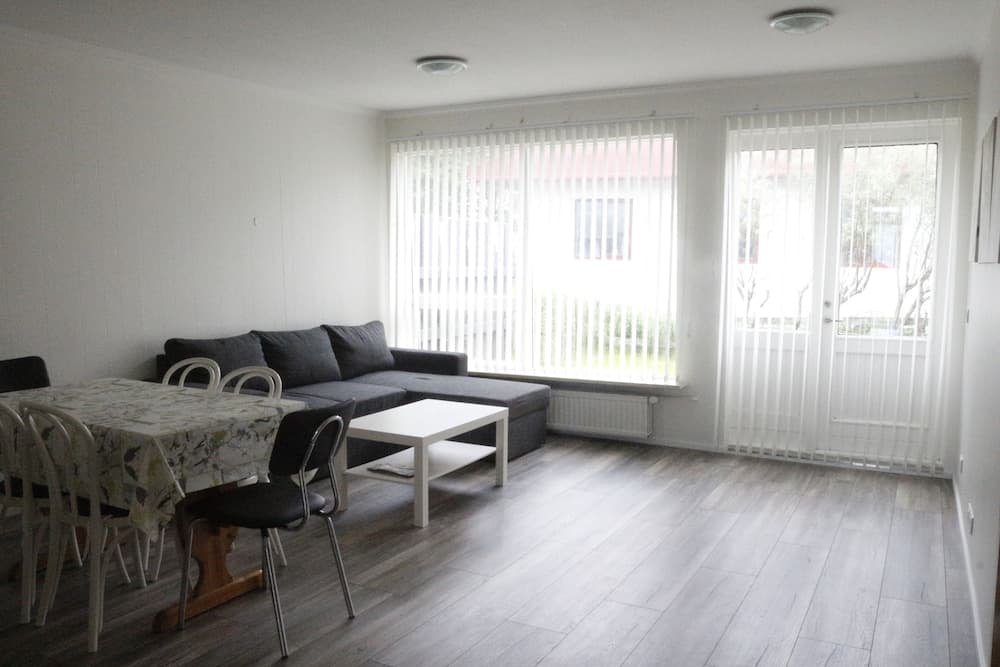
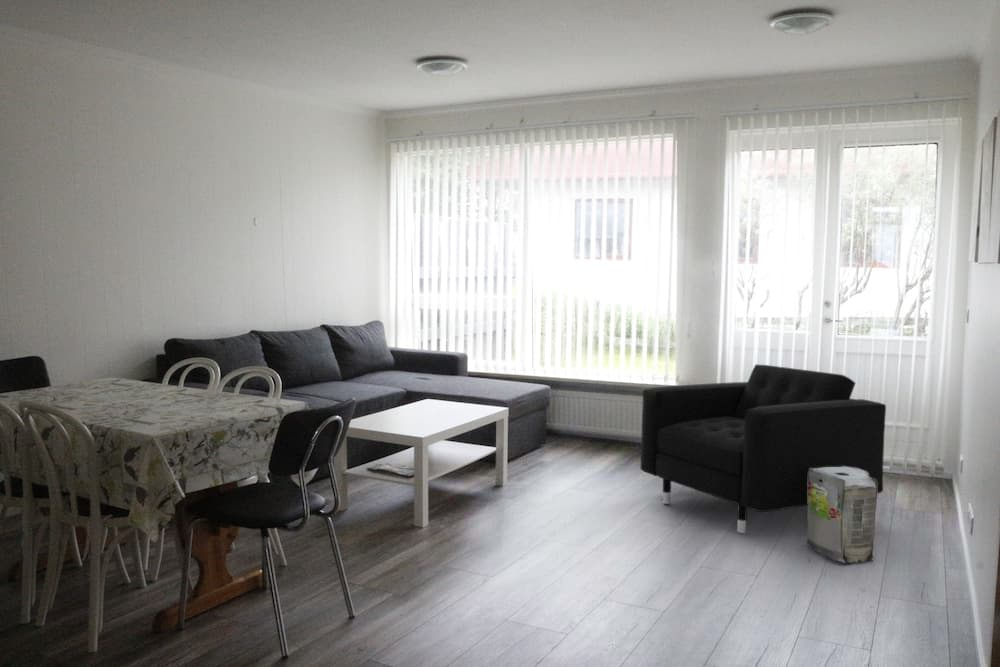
+ armchair [640,363,887,534]
+ air purifier [805,466,973,565]
